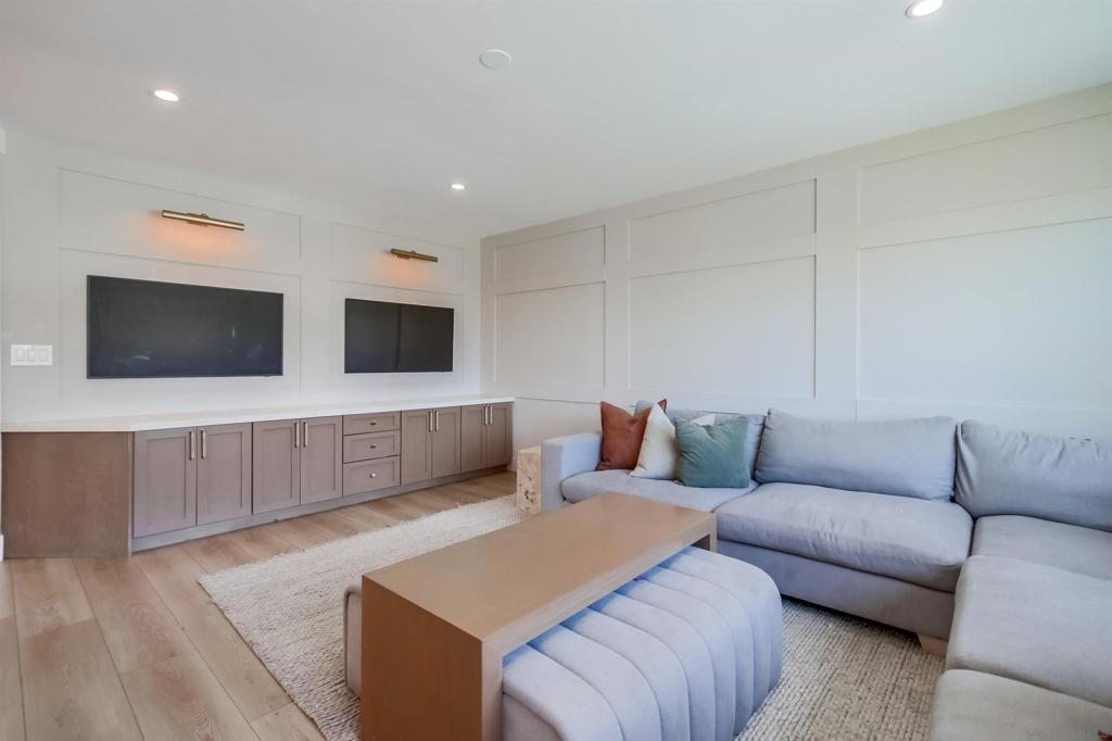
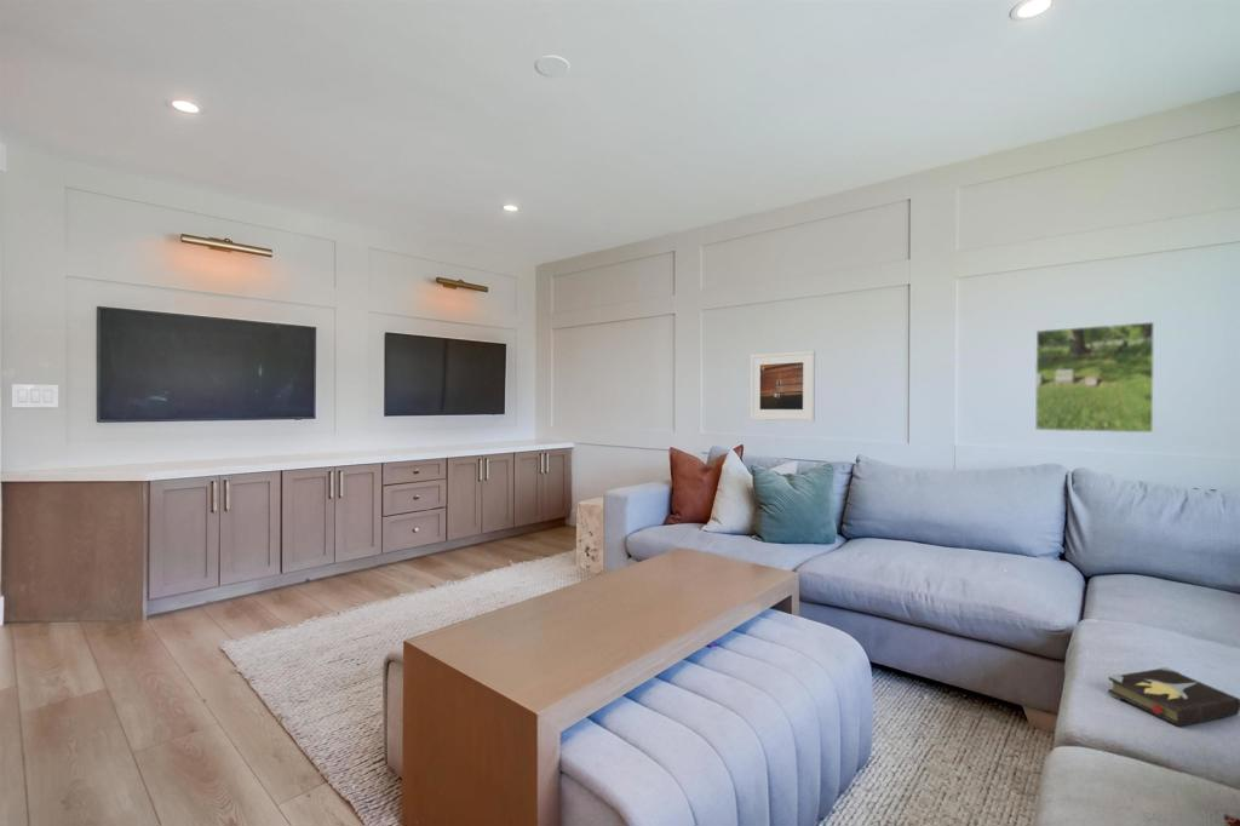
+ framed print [1034,321,1155,434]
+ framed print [748,349,816,421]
+ hardback book [1107,666,1240,728]
